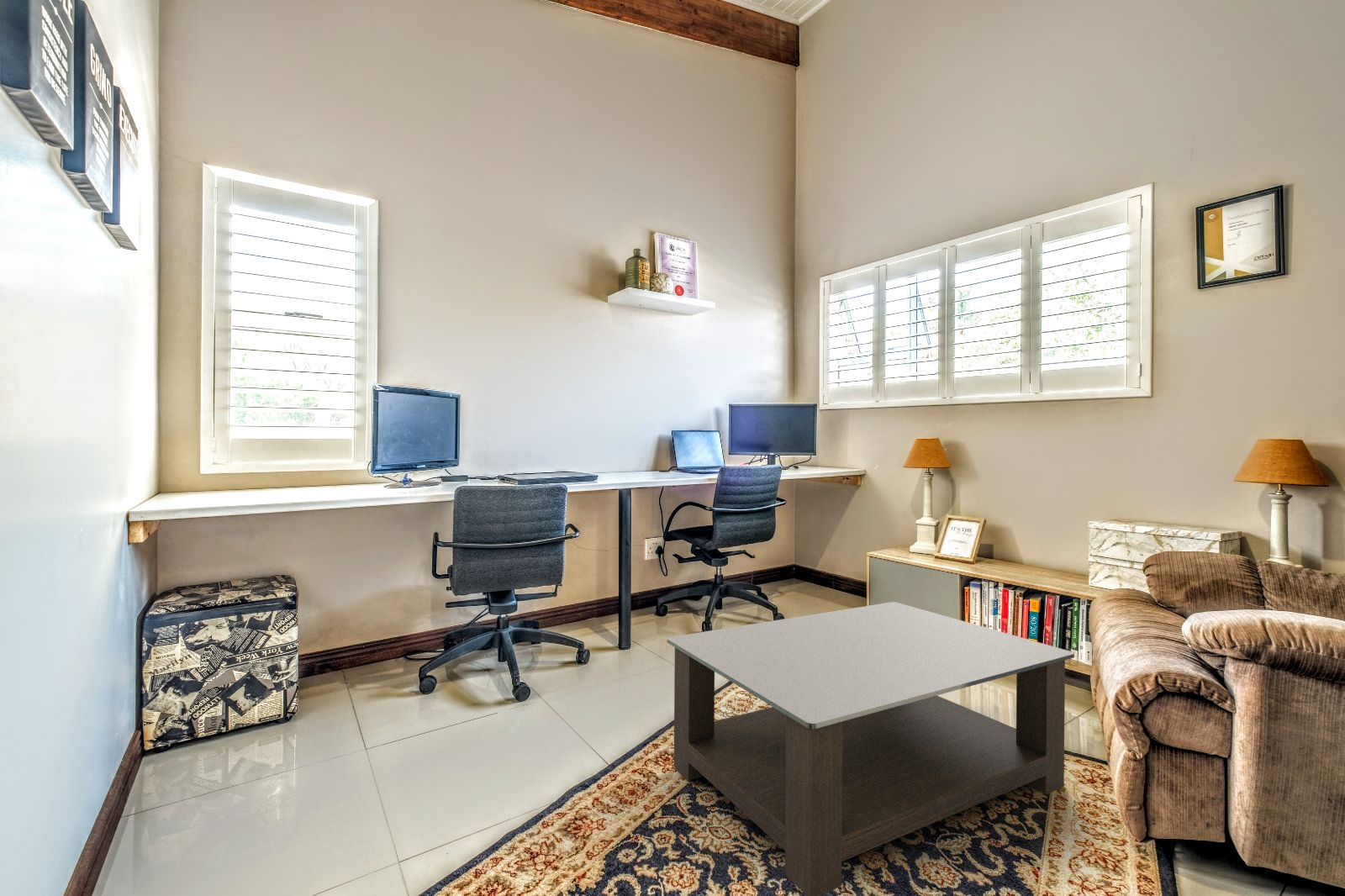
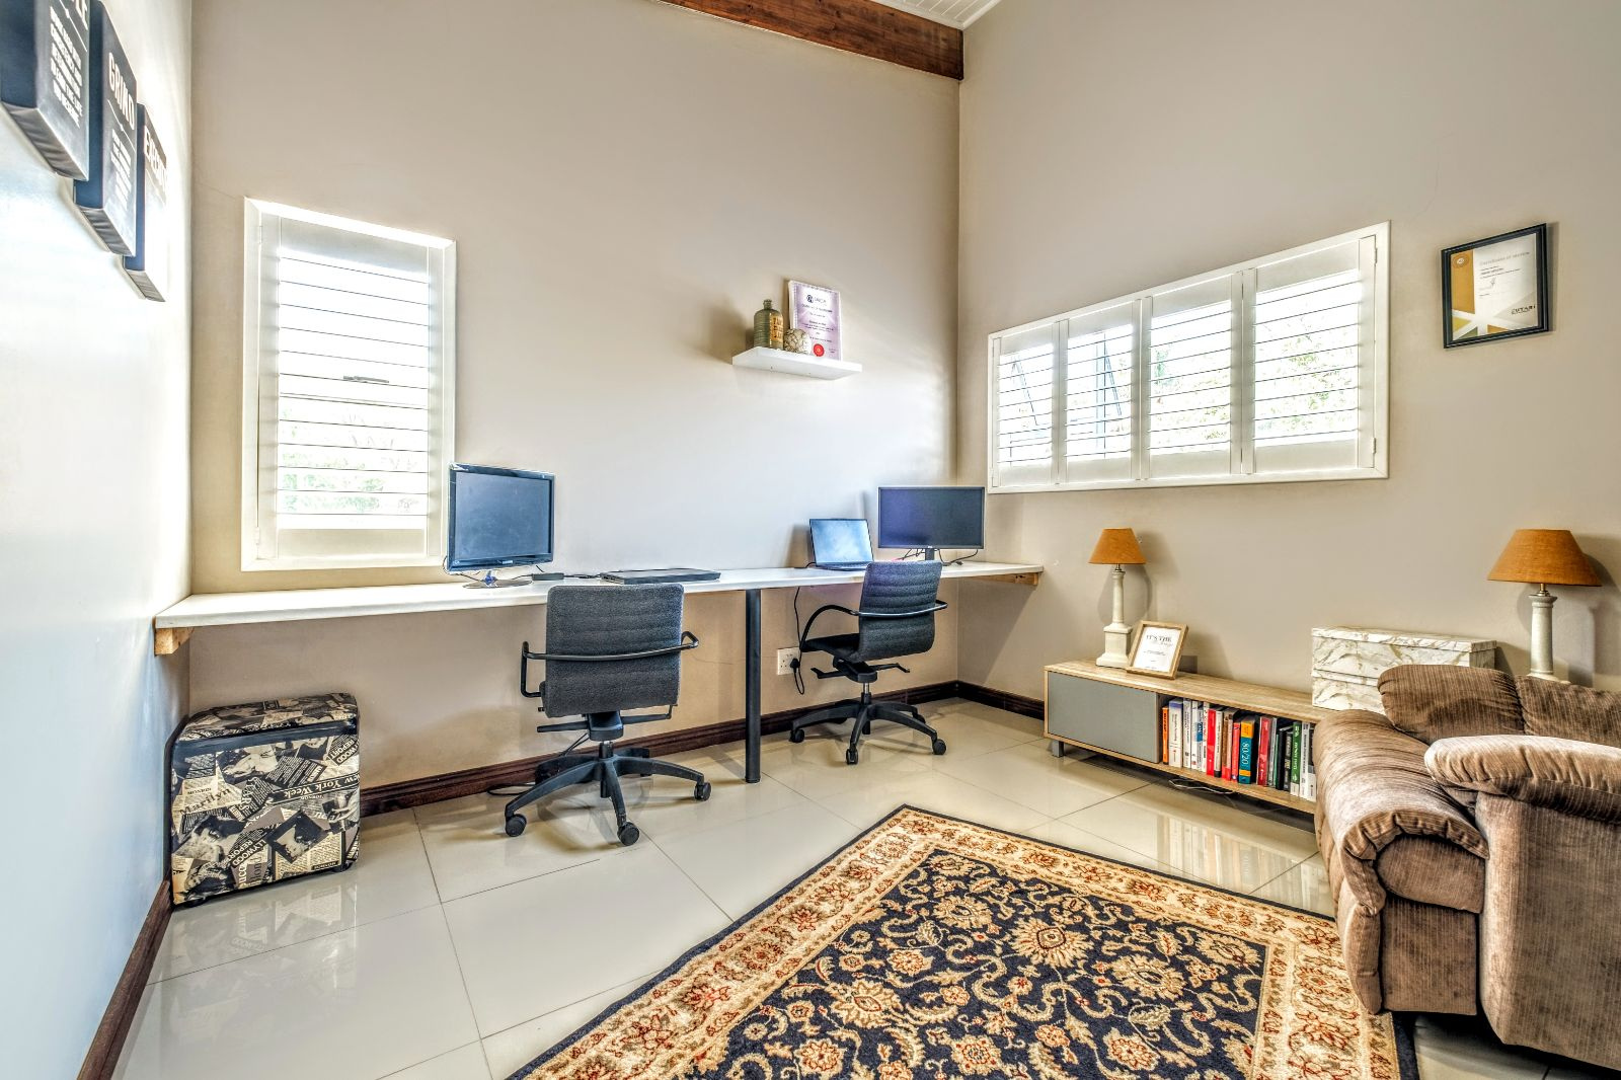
- coffee table [667,601,1075,896]
